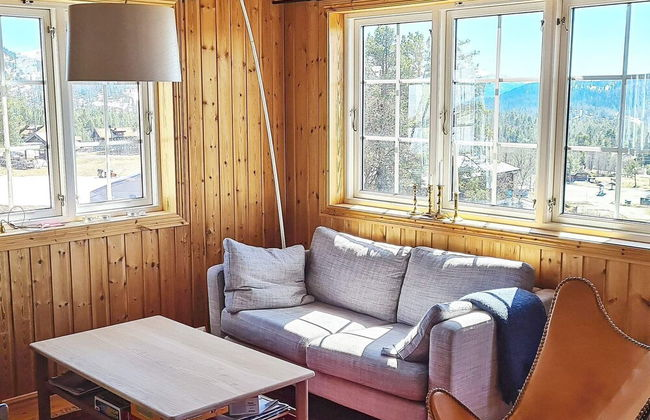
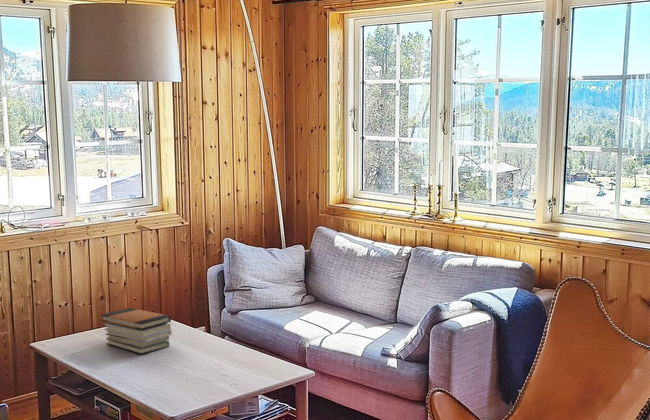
+ book stack [100,307,173,355]
